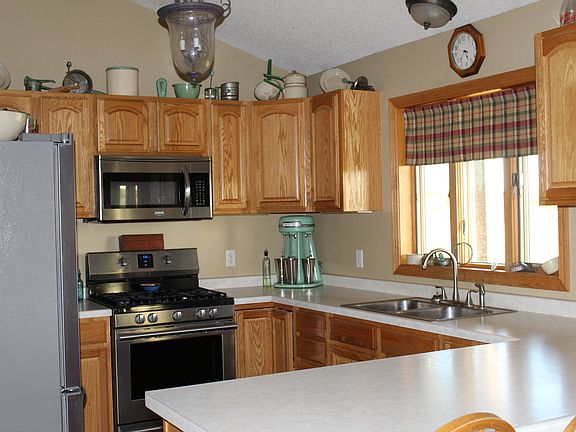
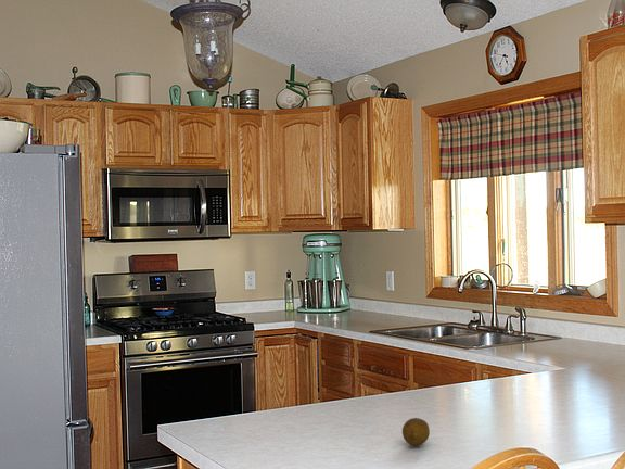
+ fruit [401,417,431,446]
